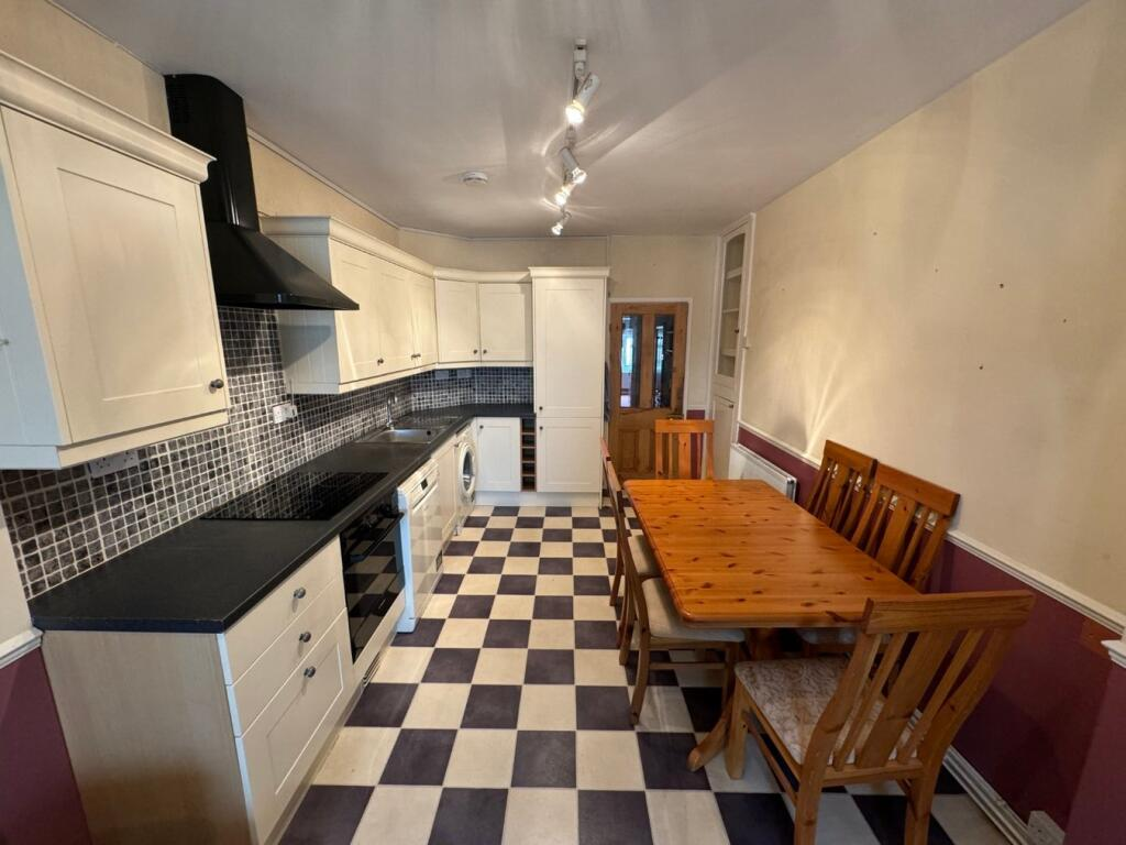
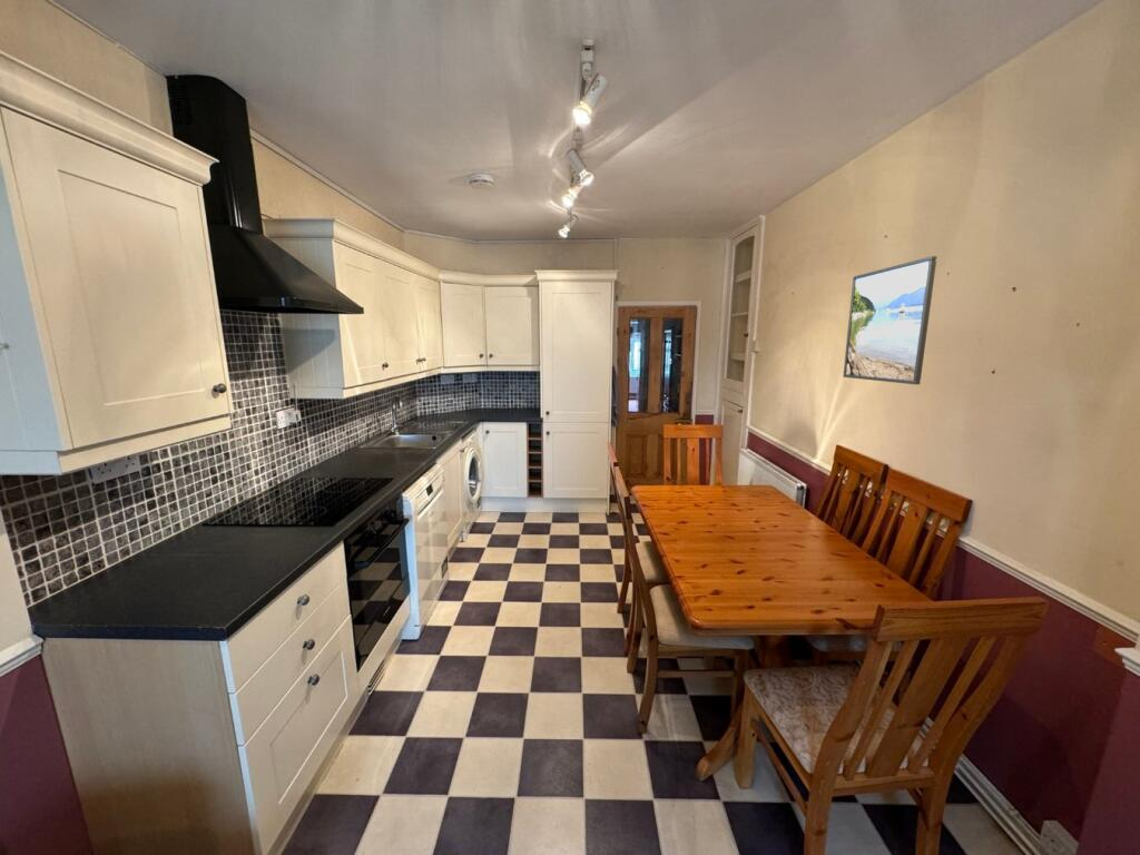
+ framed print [842,255,938,385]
